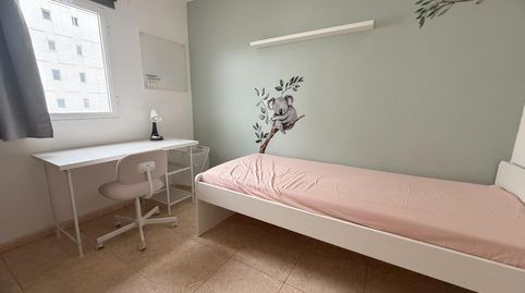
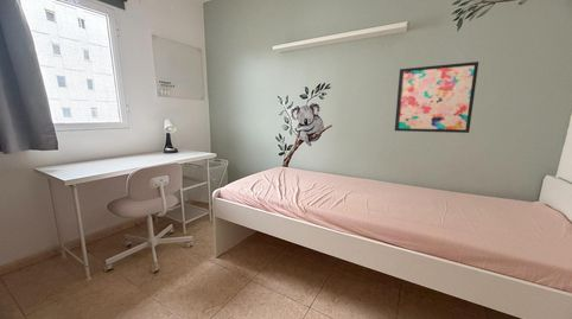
+ wall art [394,60,479,134]
